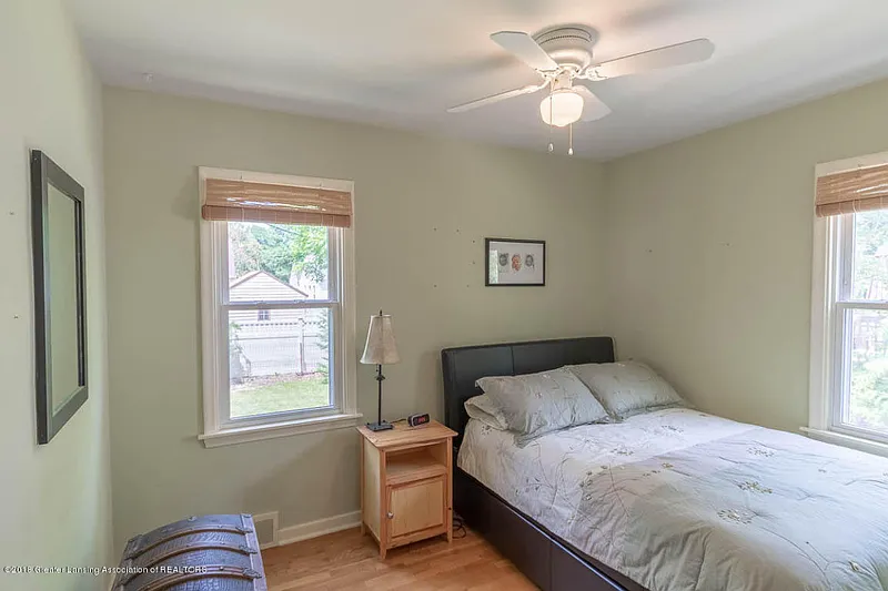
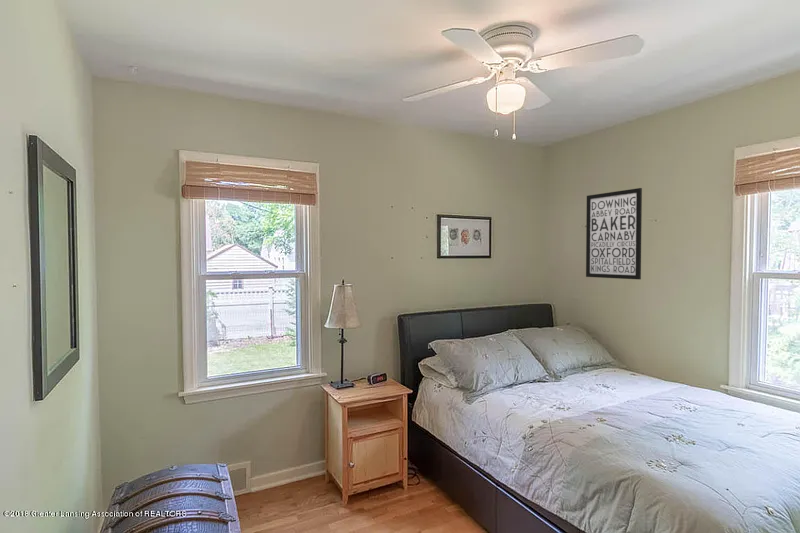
+ wall art [585,187,643,280]
